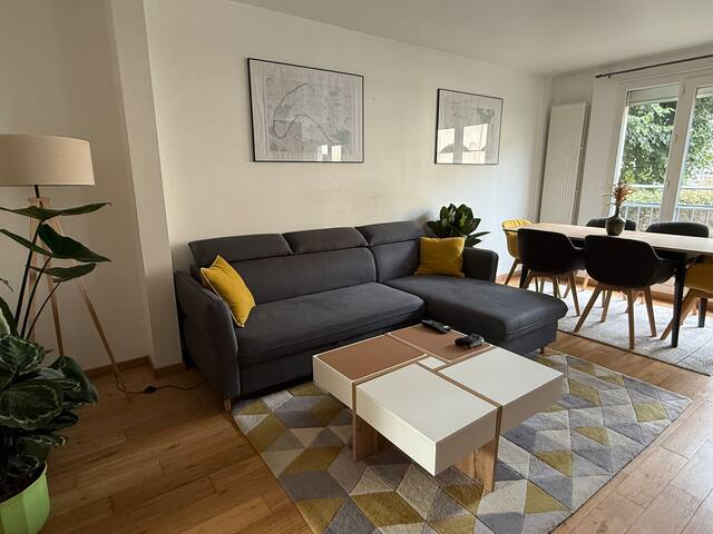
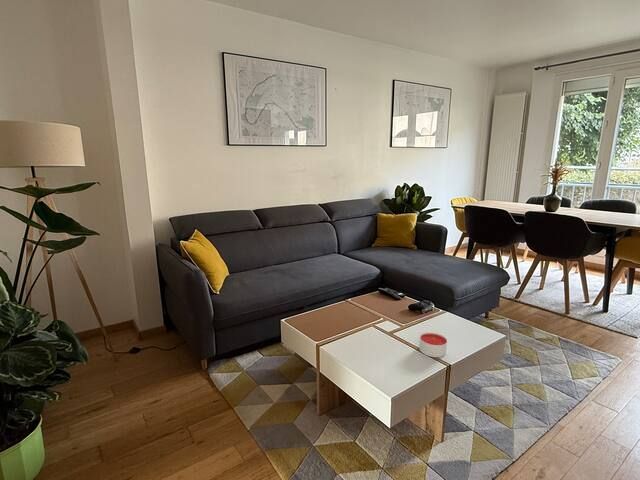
+ candle [418,332,448,358]
